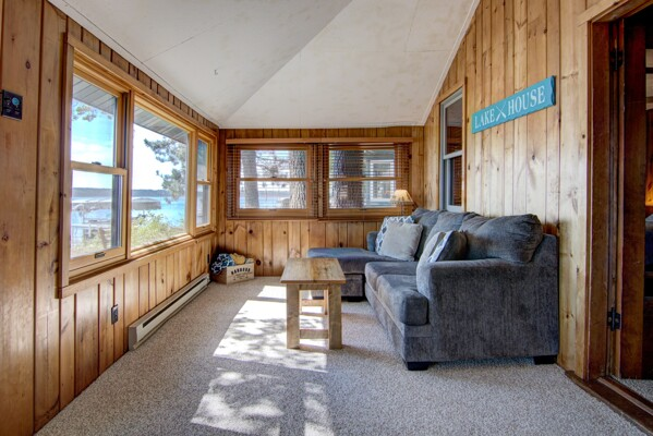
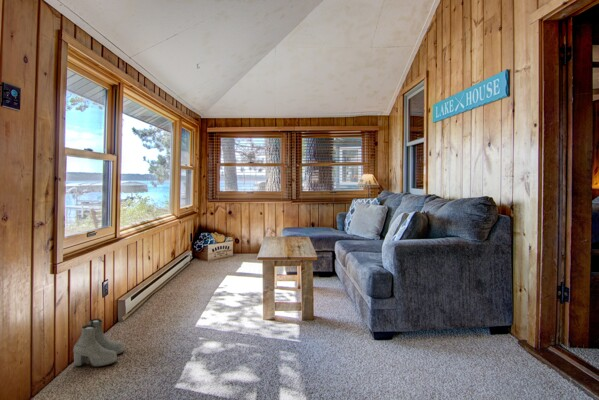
+ boots [72,318,125,368]
